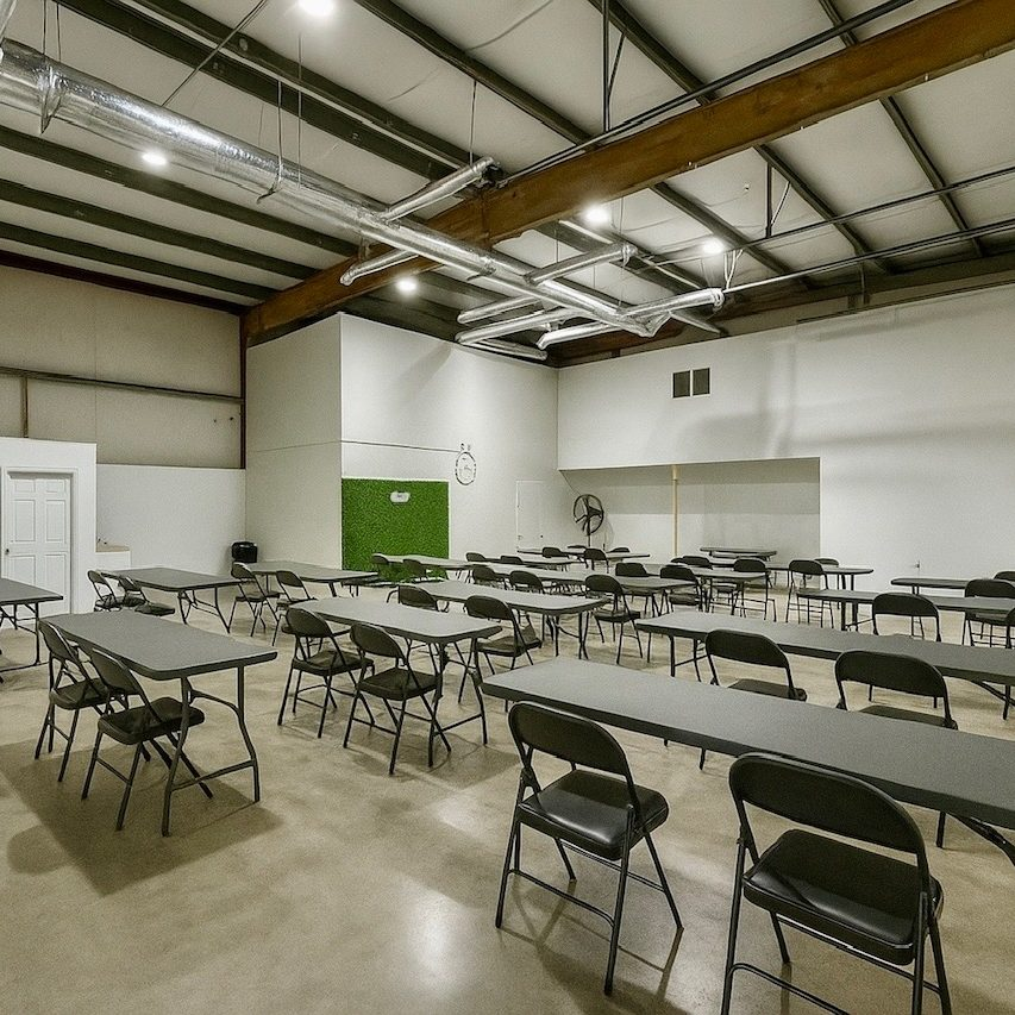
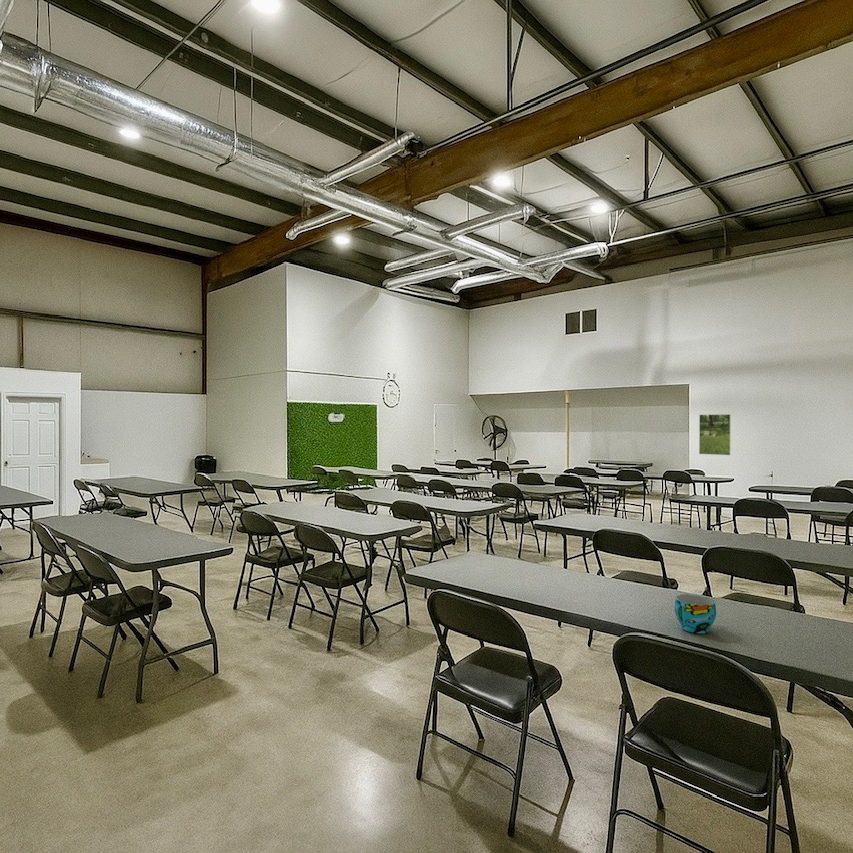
+ cup [674,593,717,634]
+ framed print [698,413,732,456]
